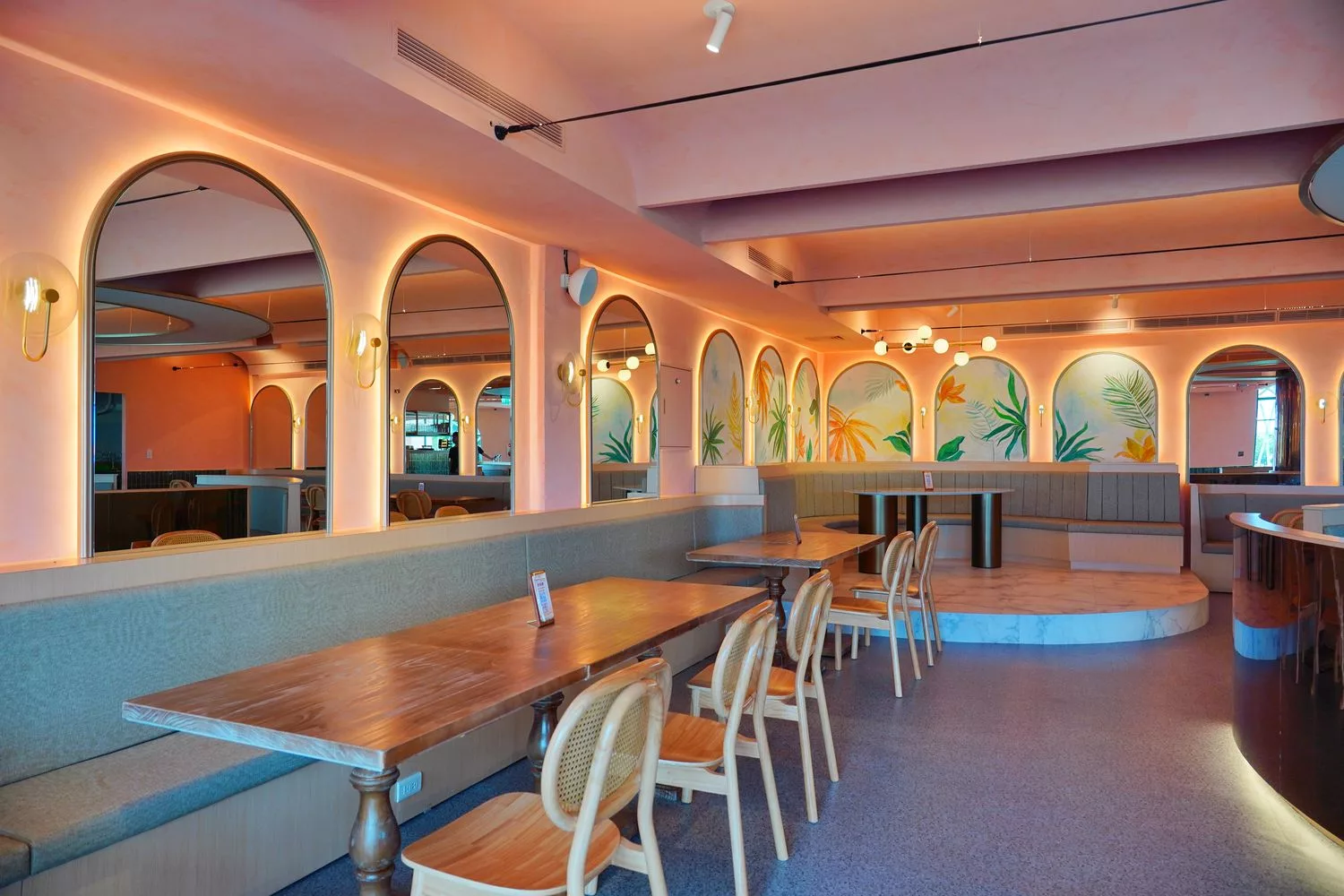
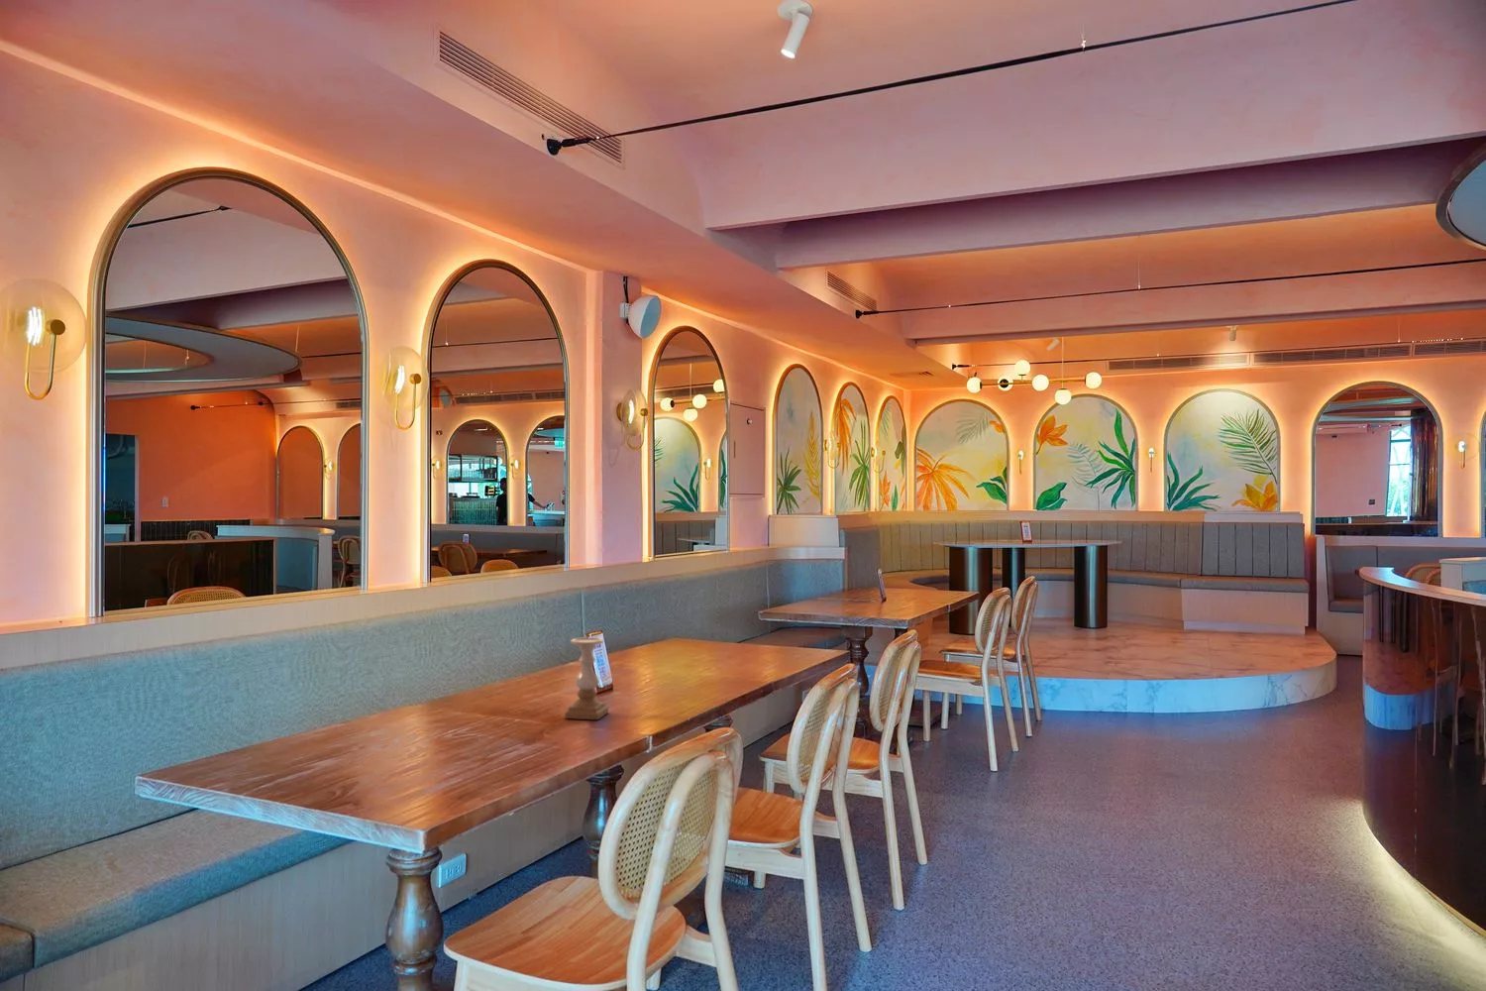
+ candle holder [564,636,609,720]
